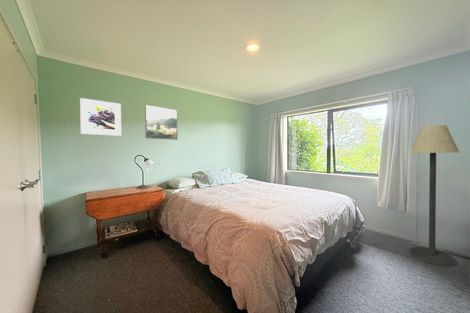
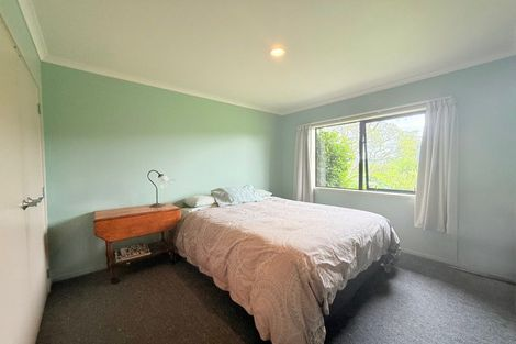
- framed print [79,97,122,137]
- floor lamp [409,124,461,267]
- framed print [144,104,178,141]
